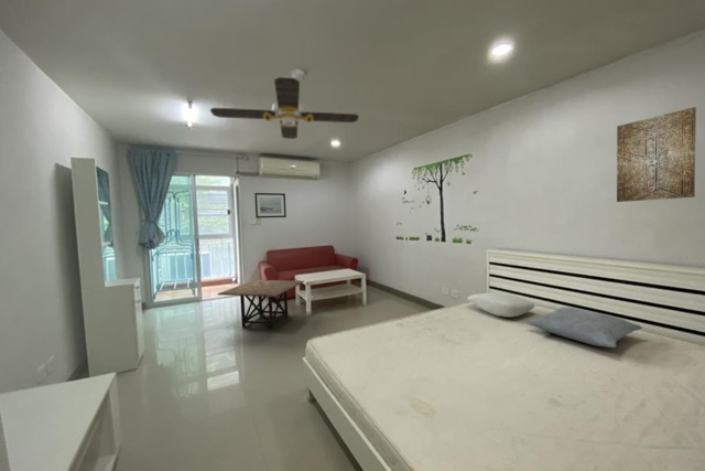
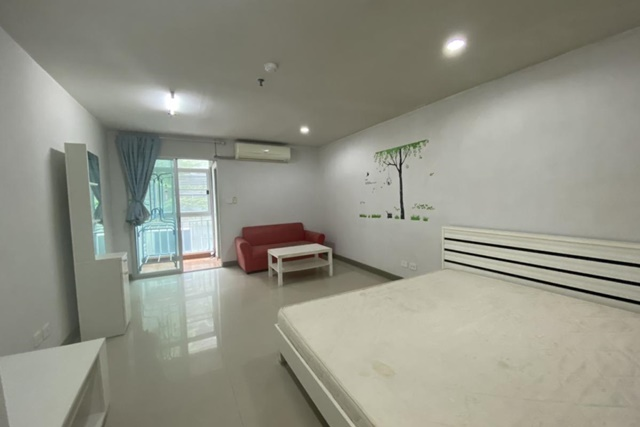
- pillow [525,306,643,349]
- ceiling fan [209,75,360,140]
- wall art [616,106,697,203]
- side table [217,279,305,330]
- wall art [253,192,288,220]
- pillow [466,292,535,318]
